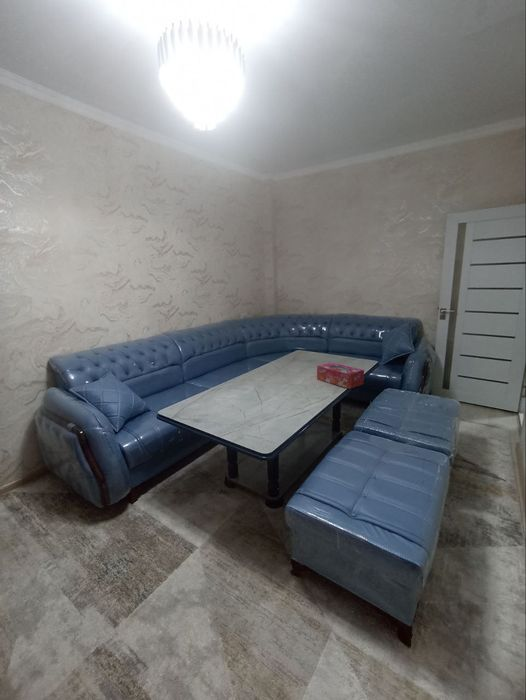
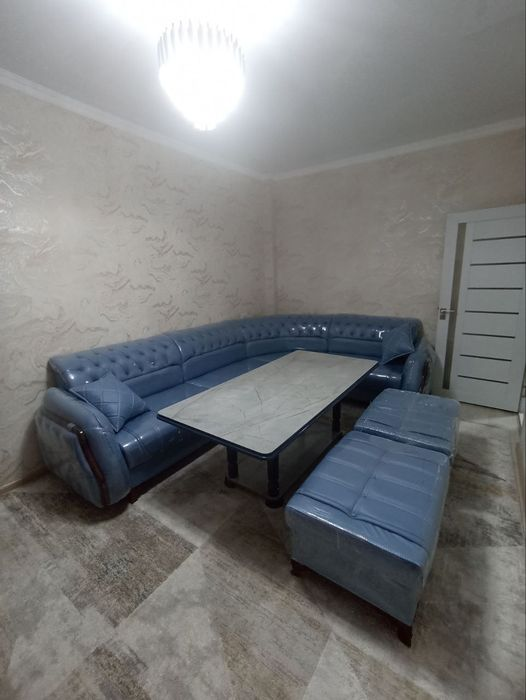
- tissue box [316,362,365,390]
